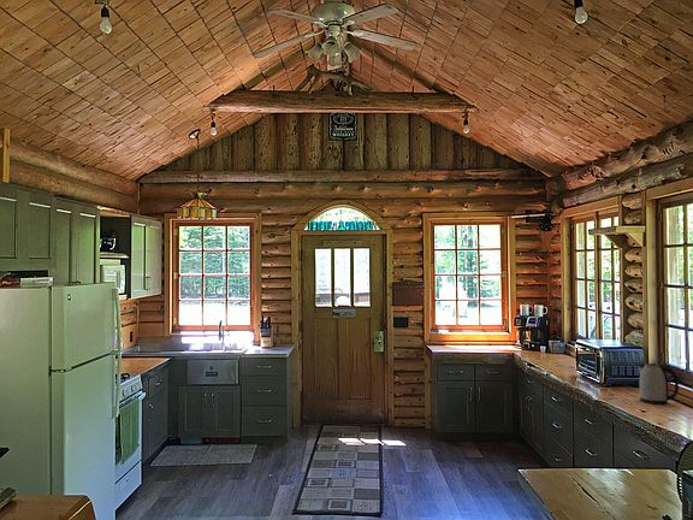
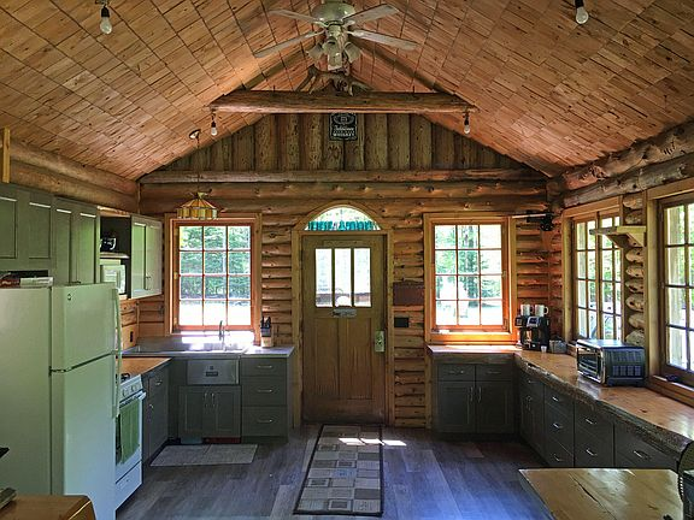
- kettle [638,362,680,406]
